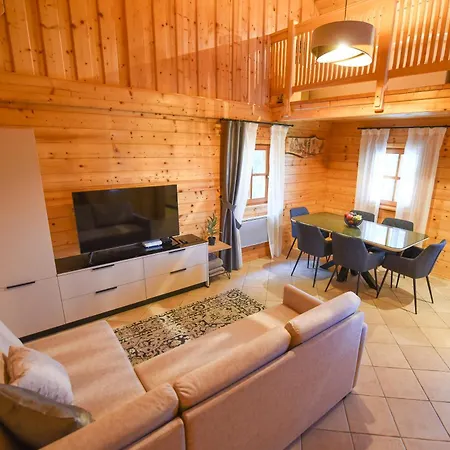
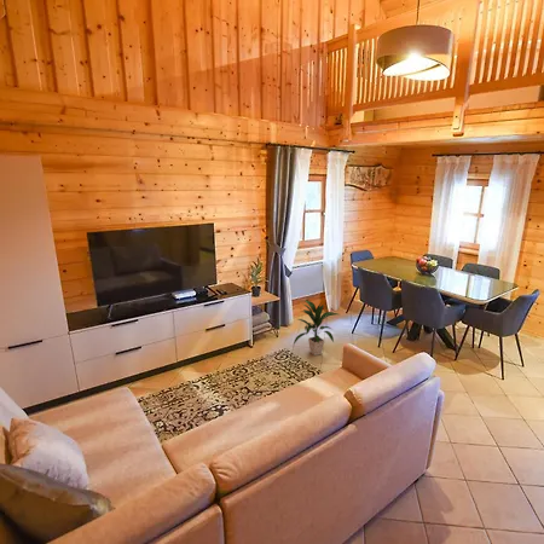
+ indoor plant [293,299,340,357]
